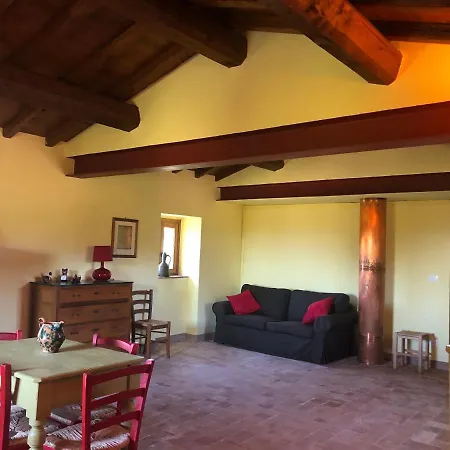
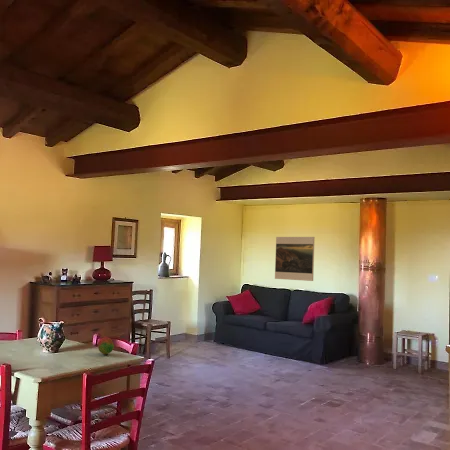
+ fruit [97,336,115,355]
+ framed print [274,236,315,282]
